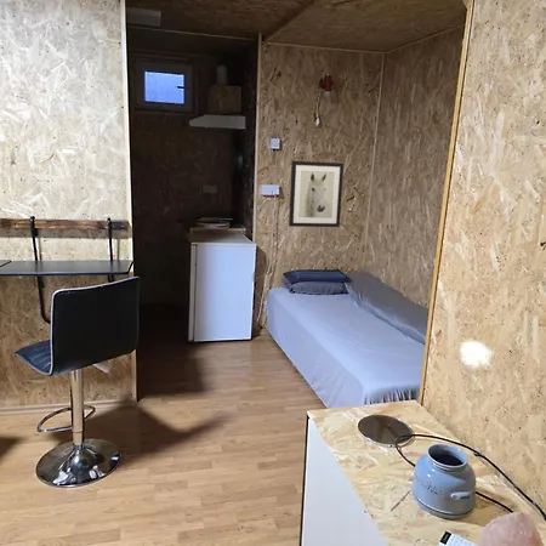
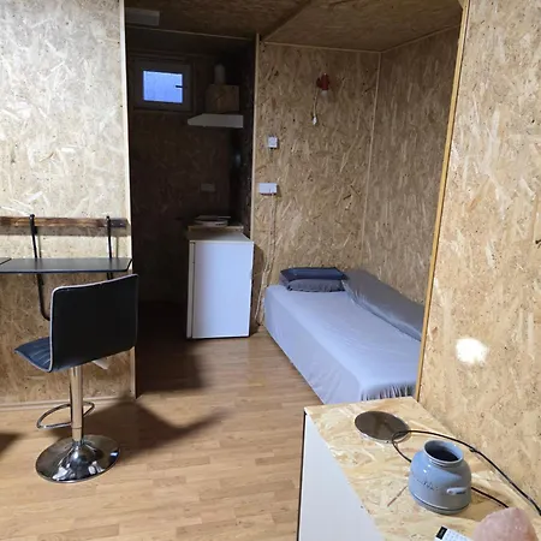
- wall art [288,160,345,228]
